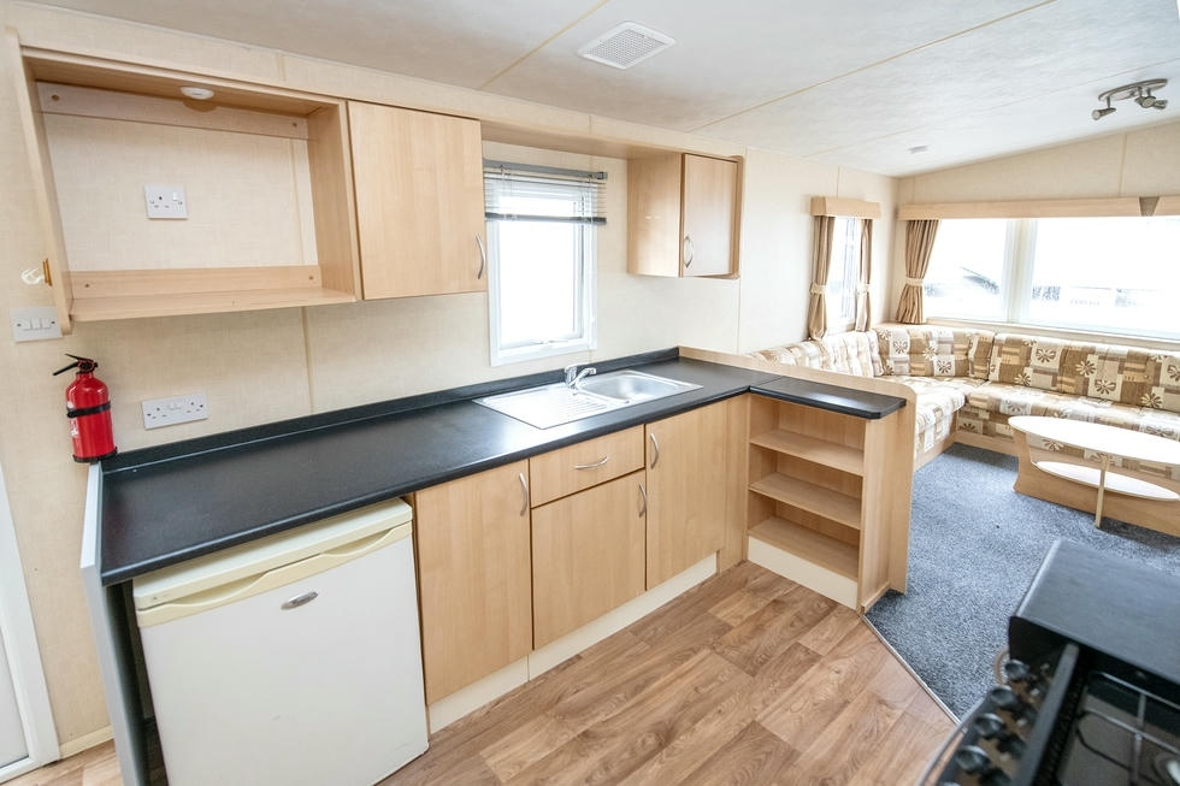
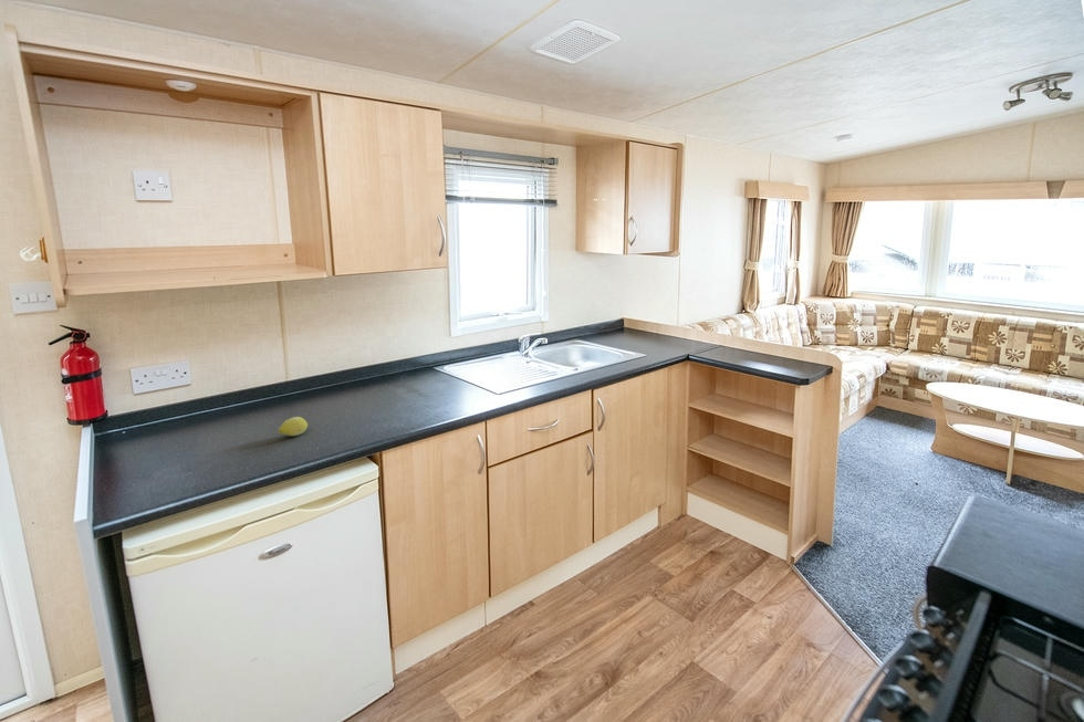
+ fruit [278,416,309,437]
